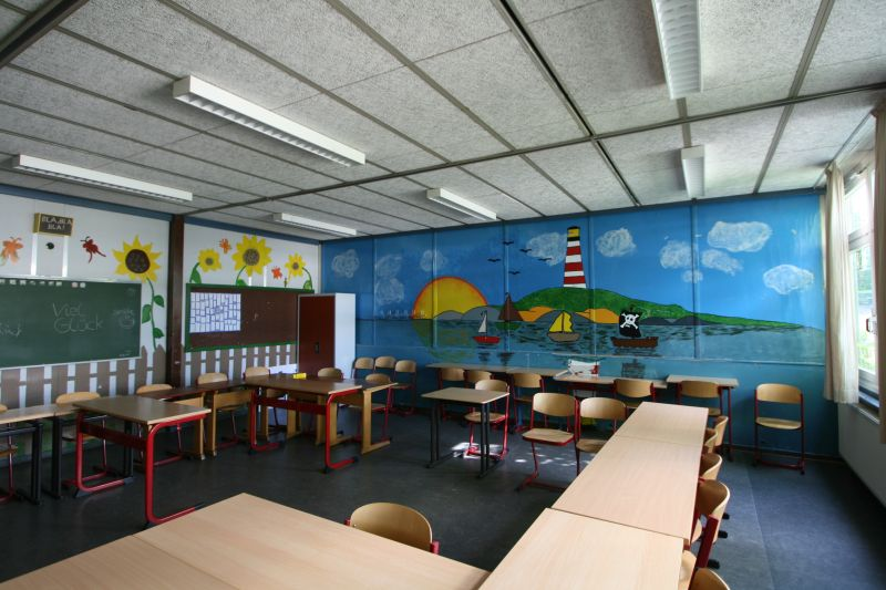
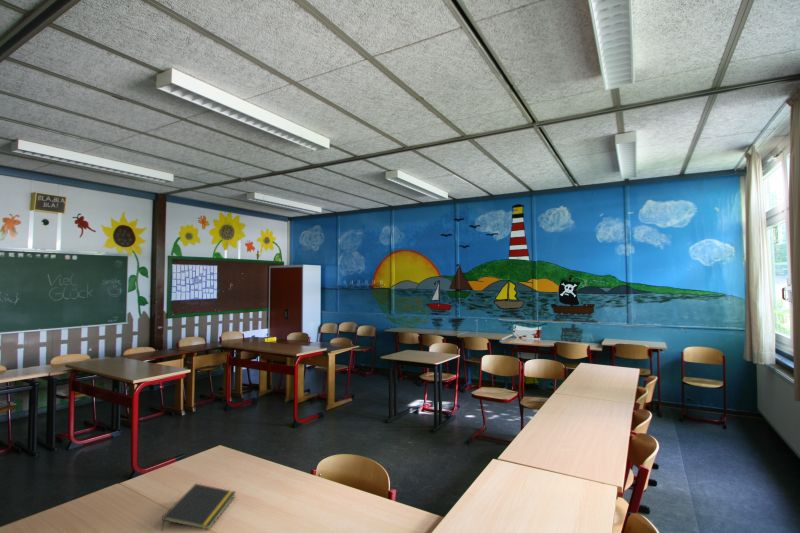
+ notepad [160,483,237,532]
